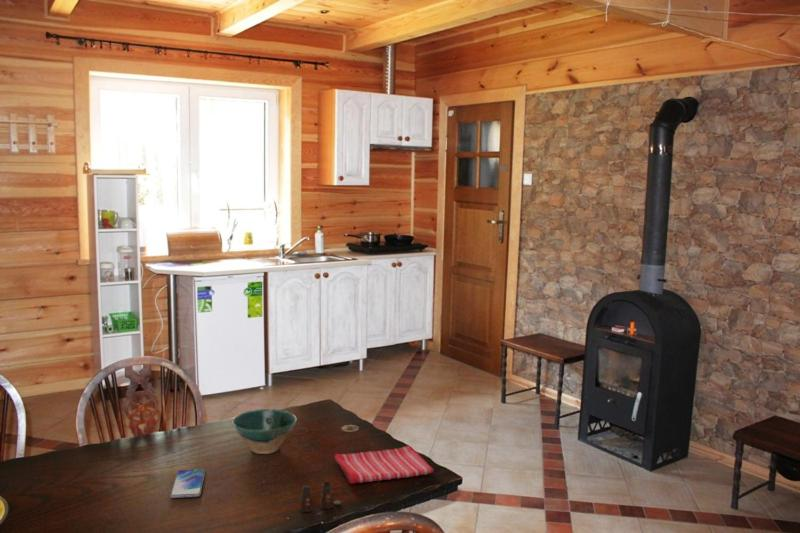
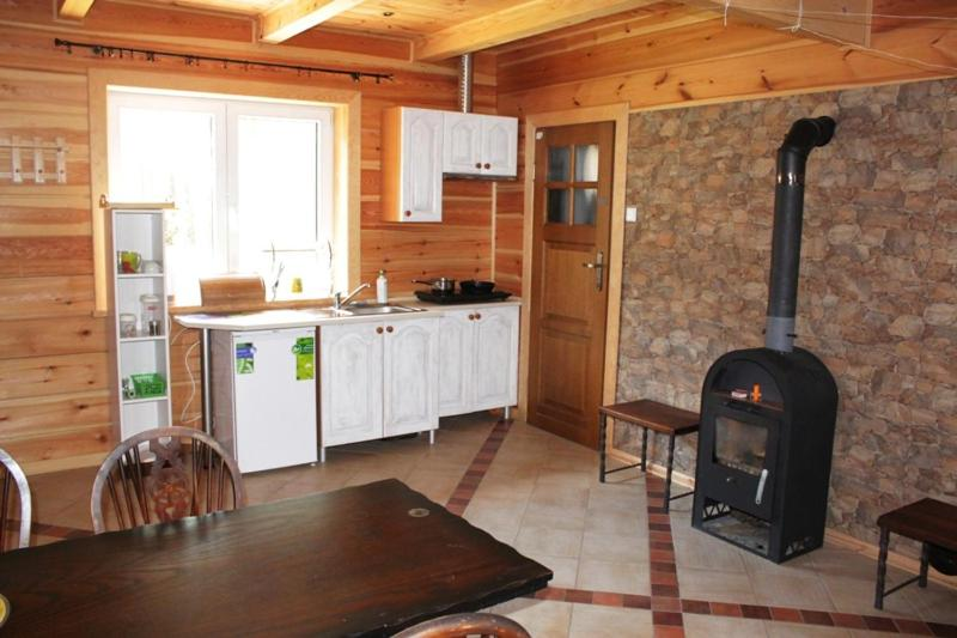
- smartphone [169,468,206,499]
- dish towel [333,445,435,485]
- salt shaker [299,481,342,513]
- bowl [231,408,297,455]
